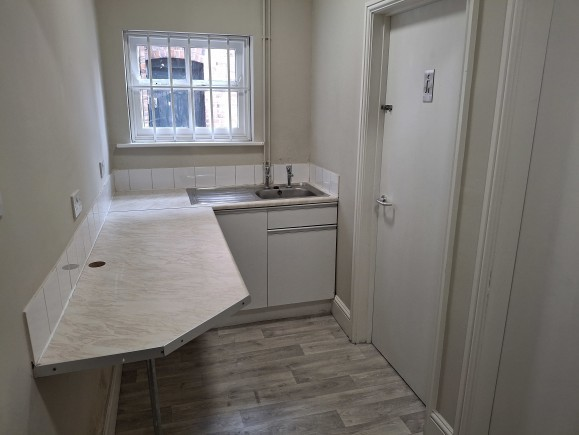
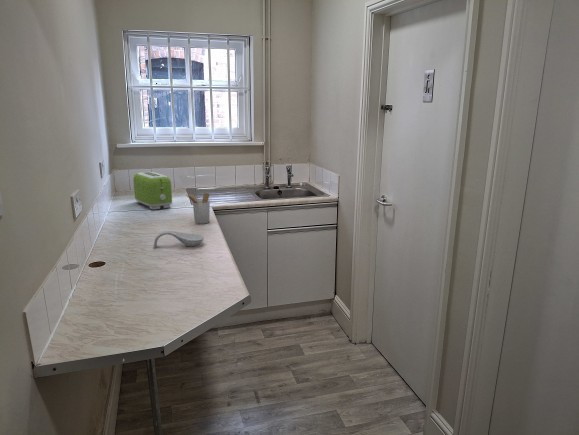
+ spoon rest [153,230,205,248]
+ toaster [132,171,173,210]
+ utensil holder [185,192,211,225]
